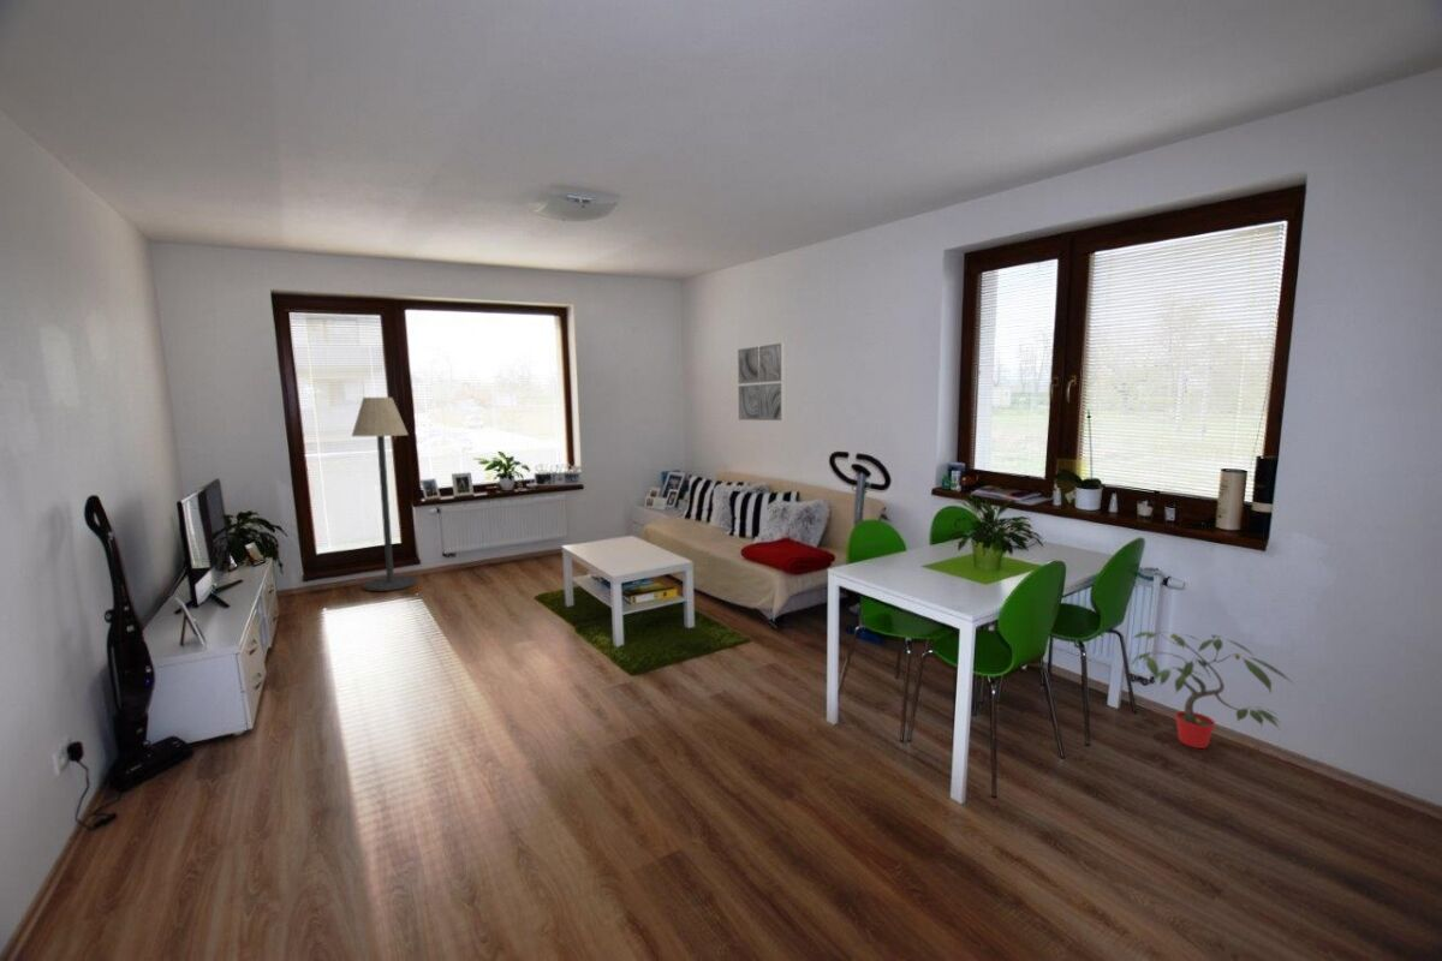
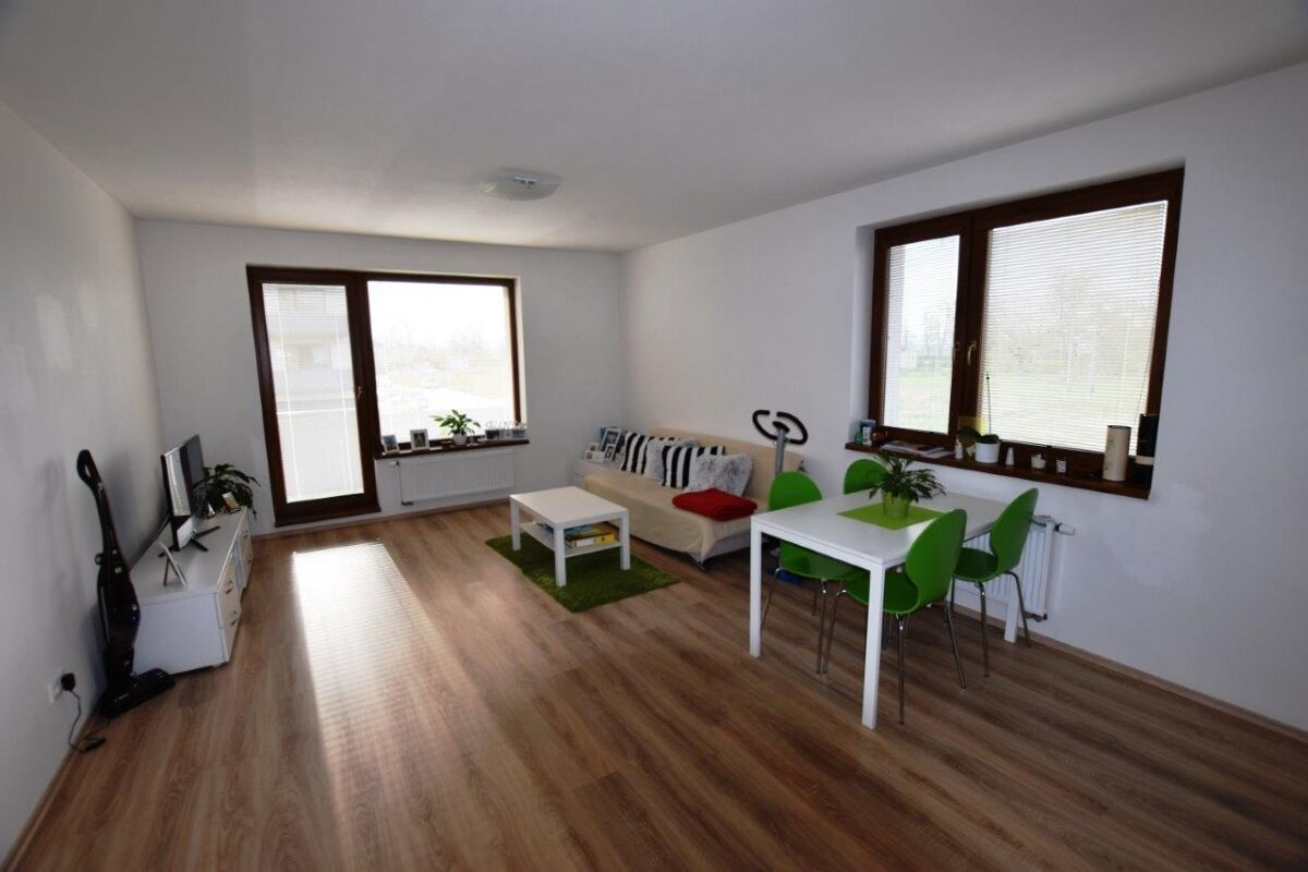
- floor lamp [351,396,418,592]
- potted plant [1130,631,1295,750]
- wall art [737,342,786,422]
